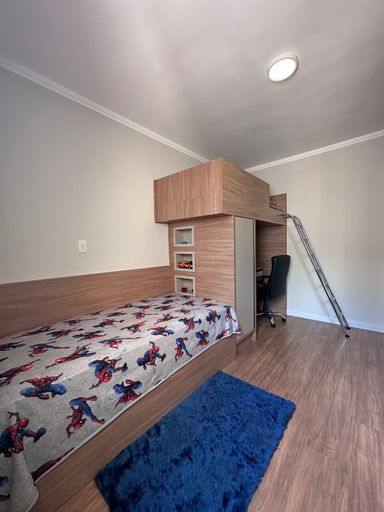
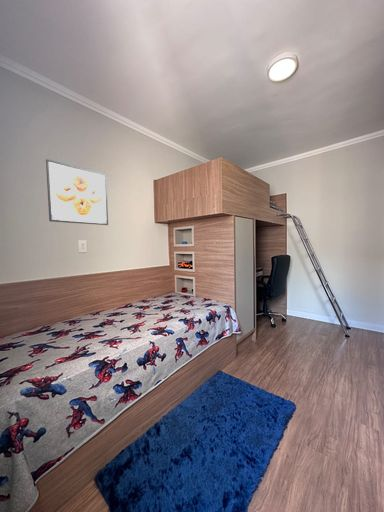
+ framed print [45,158,109,226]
